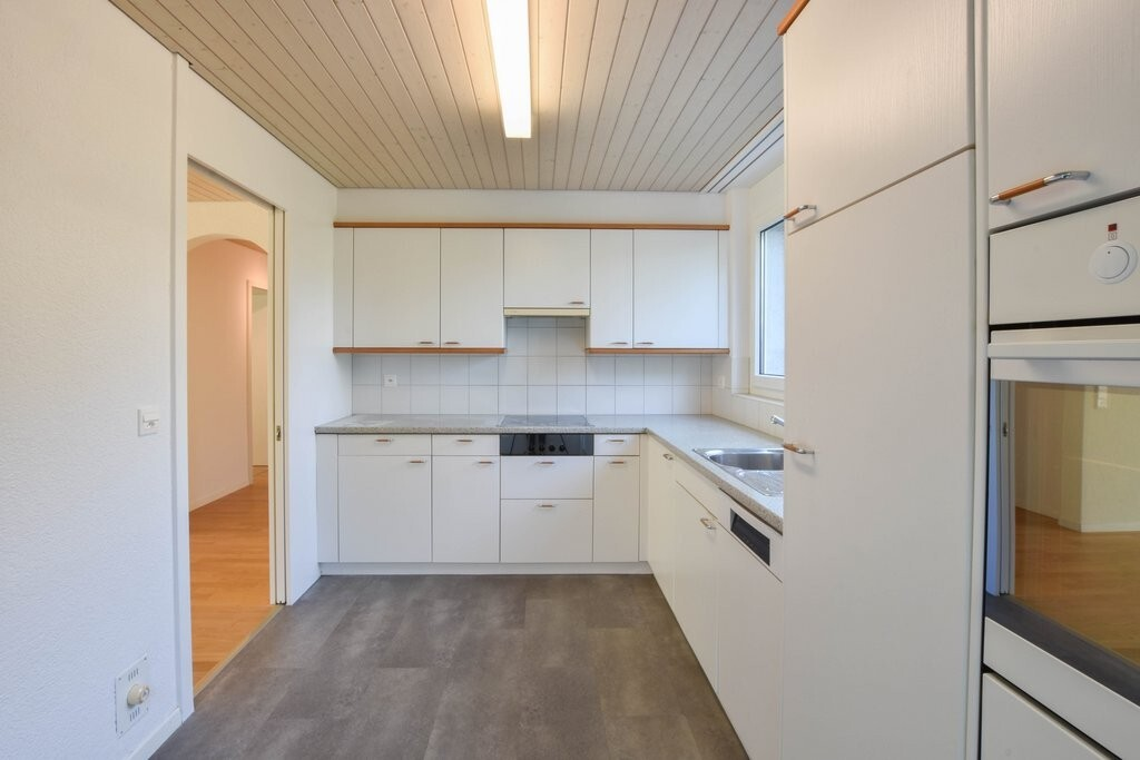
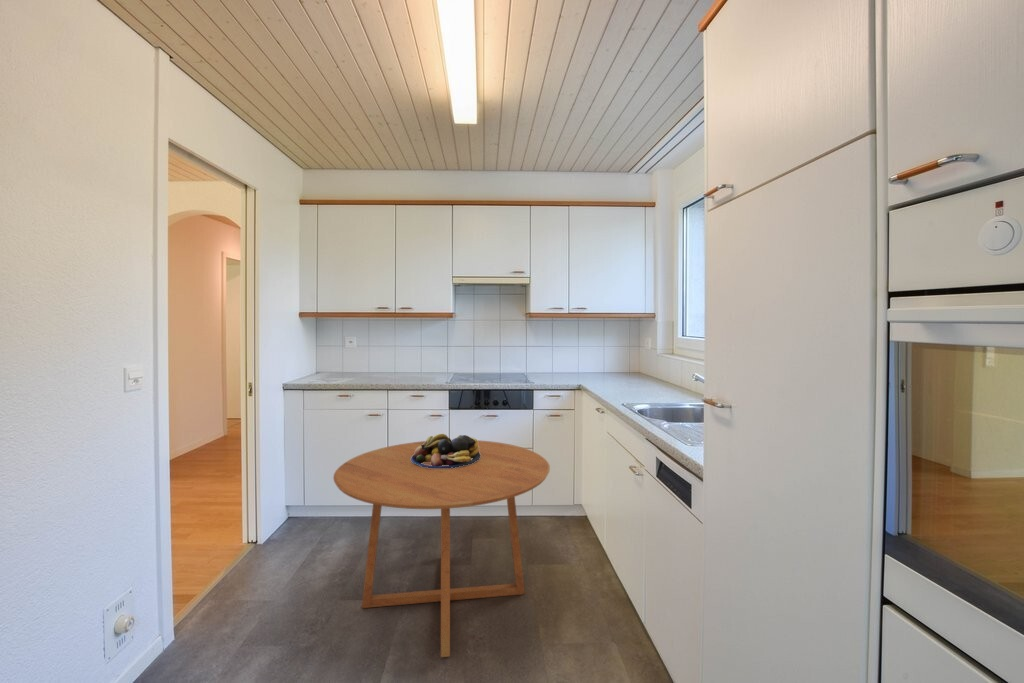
+ fruit bowl [411,433,481,468]
+ dining table [332,439,551,658]
